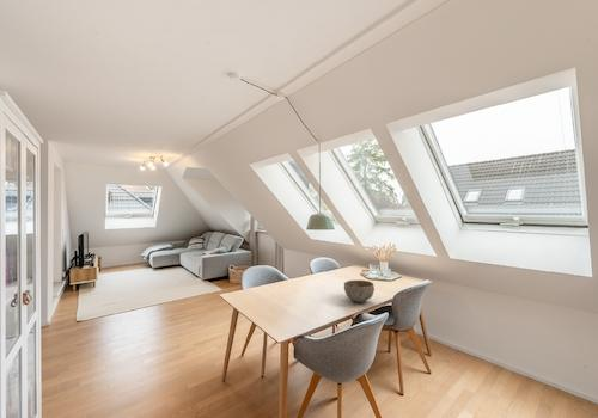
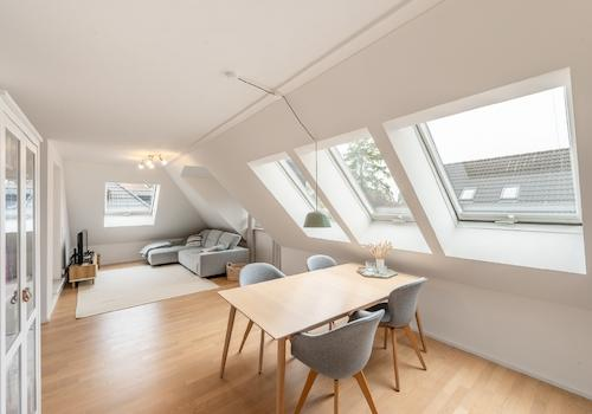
- bowl [343,279,376,303]
